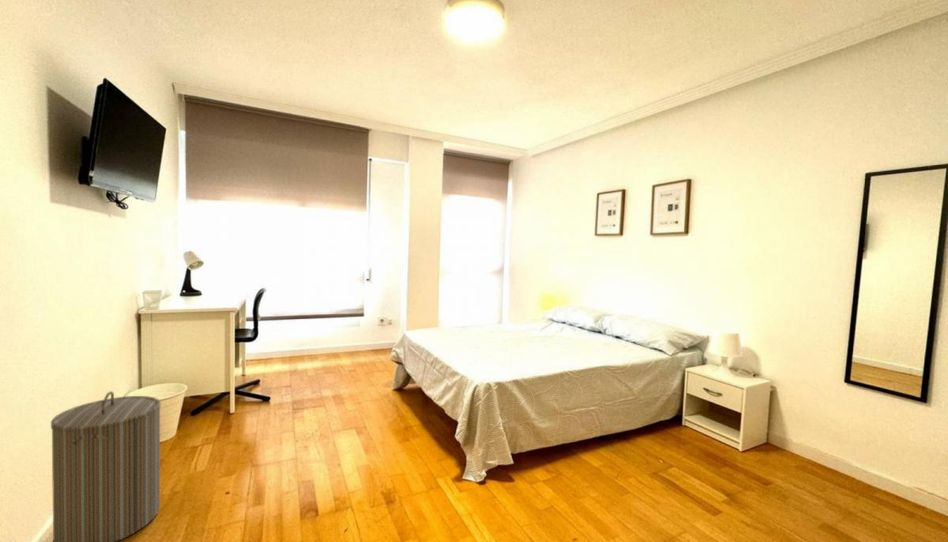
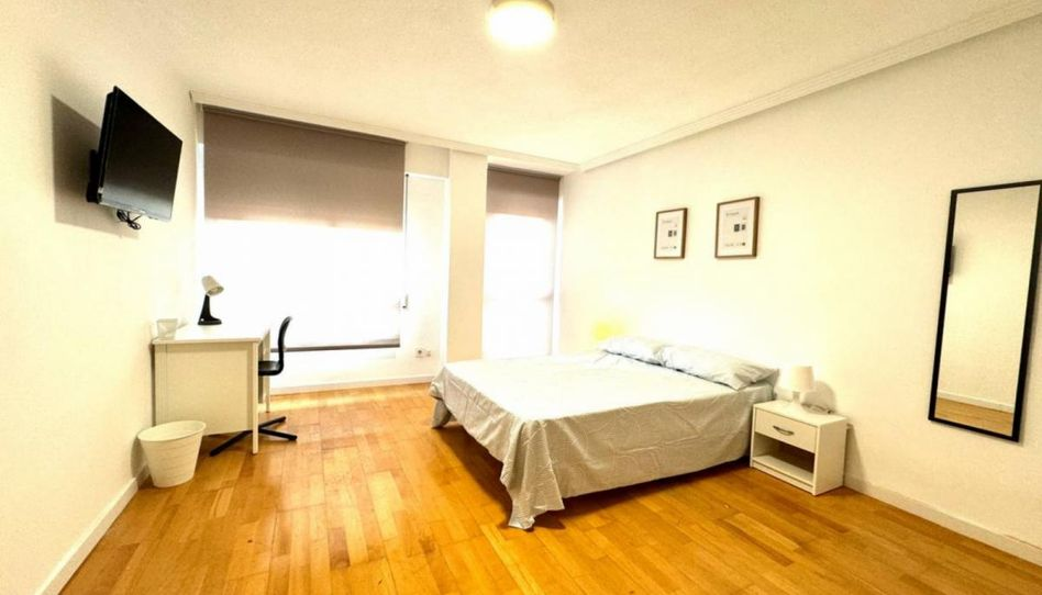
- laundry hamper [50,390,162,542]
